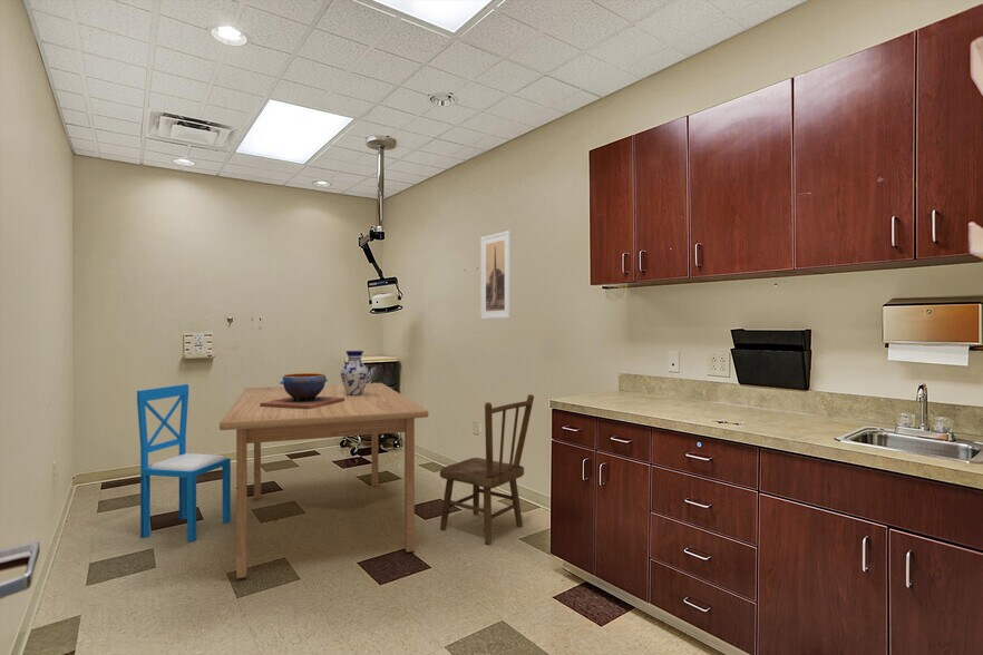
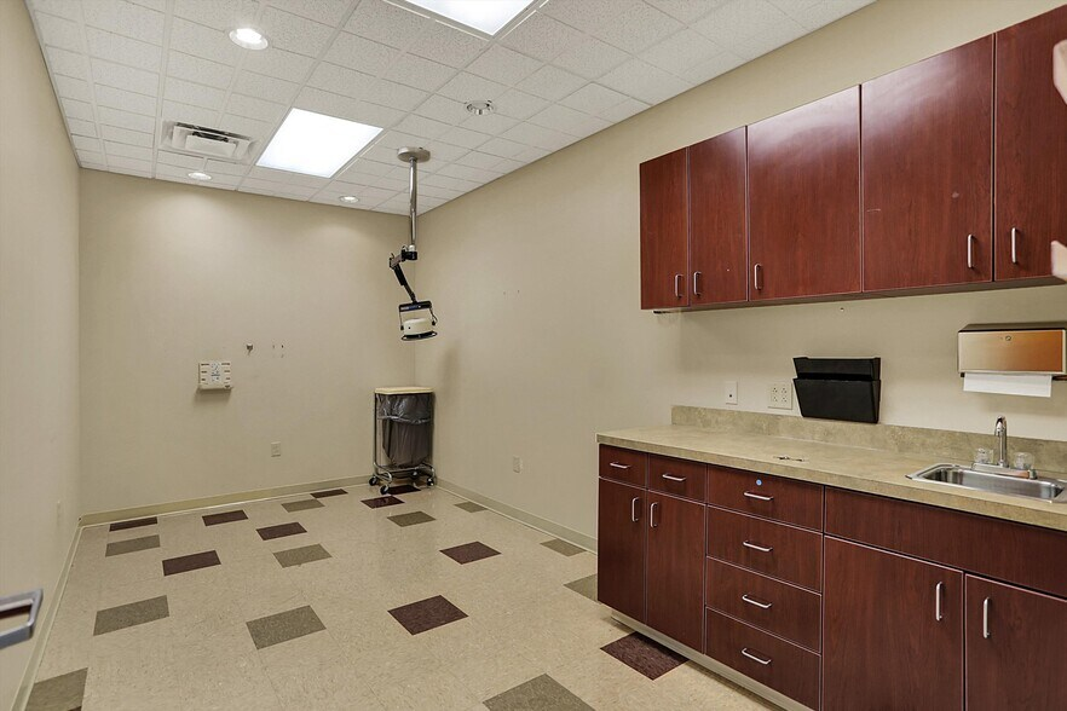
- decorative bowl [260,372,344,409]
- dining chair [136,383,232,542]
- vase [339,350,370,395]
- table [218,382,429,580]
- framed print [479,229,513,321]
- dining chair [439,393,535,546]
